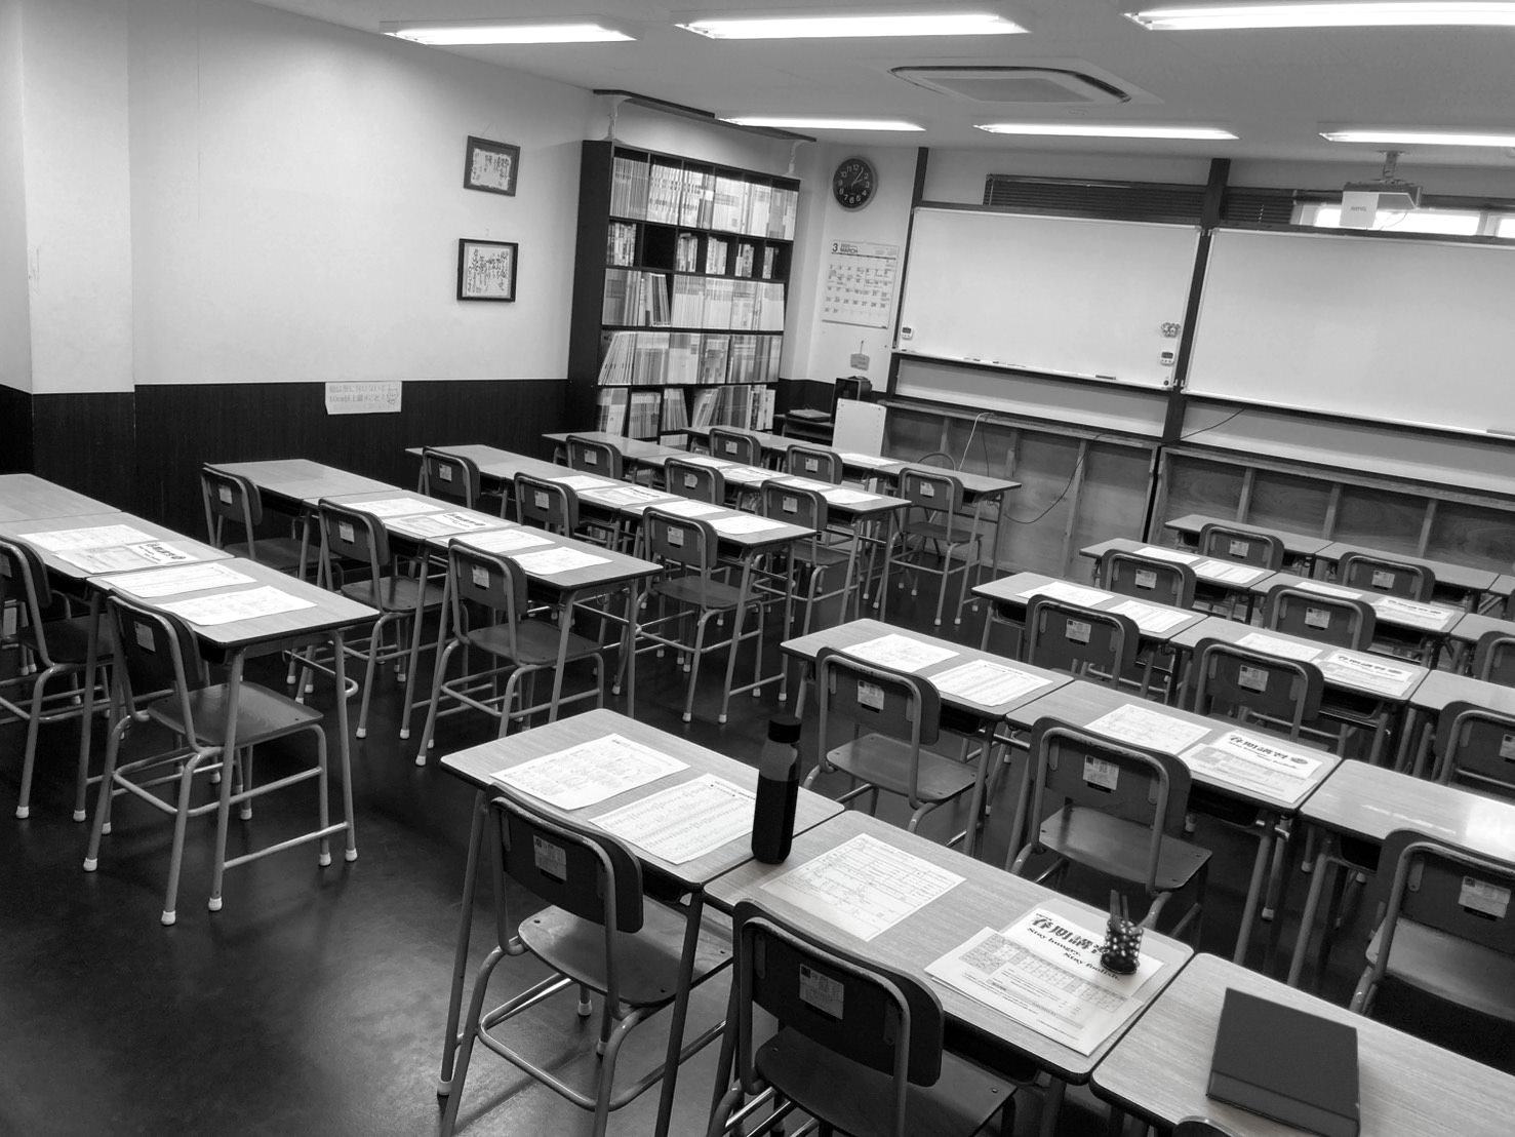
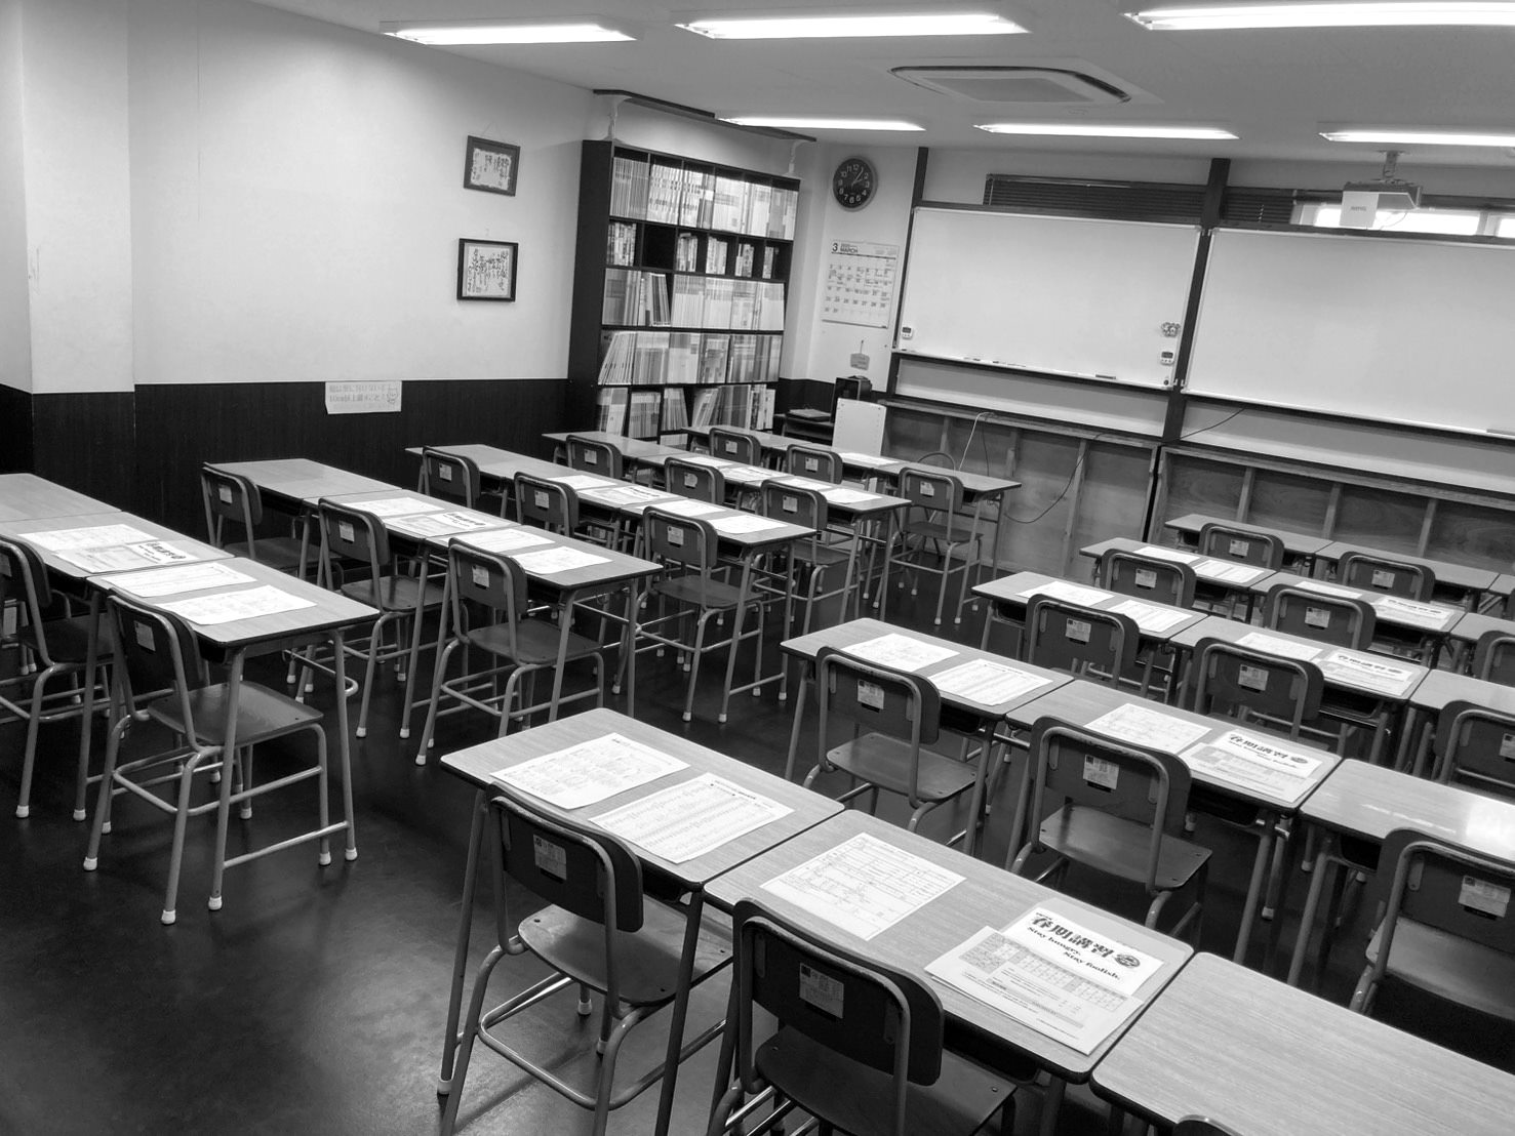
- pen holder [1100,890,1153,975]
- water bottle [750,713,803,865]
- book [1206,987,1361,1137]
